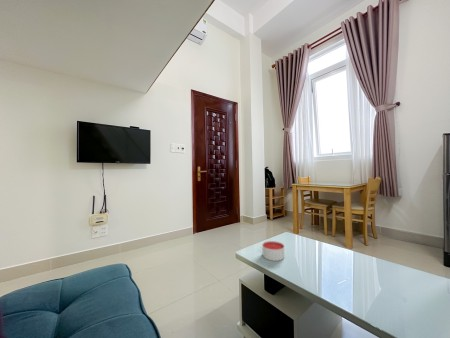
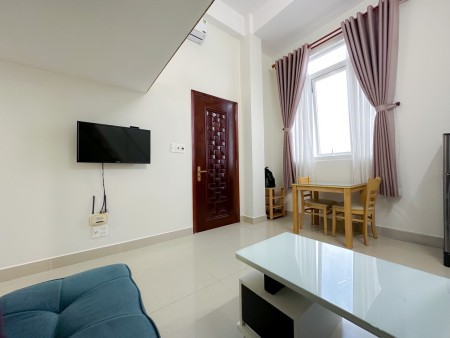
- candle [261,240,286,262]
